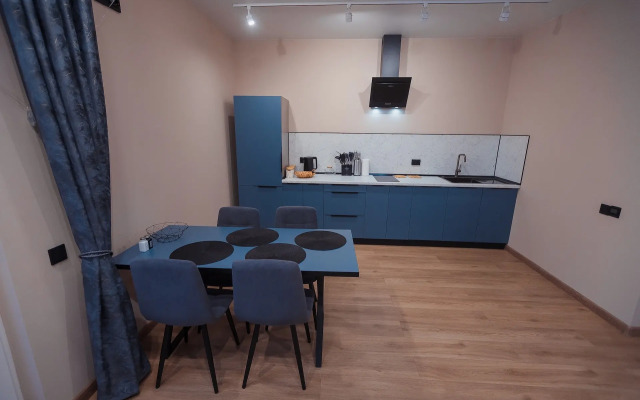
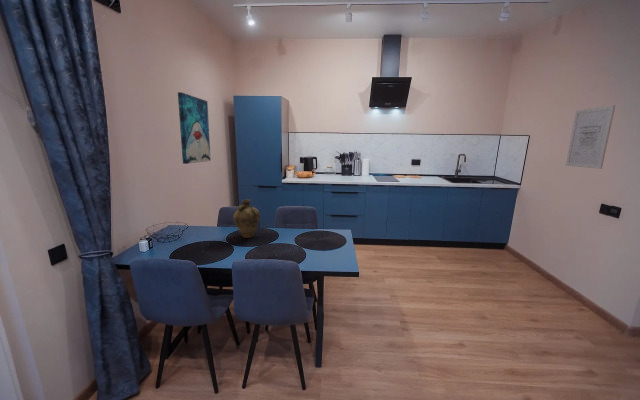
+ wall art [177,91,212,165]
+ jug [232,199,261,239]
+ wall art [565,104,616,170]
